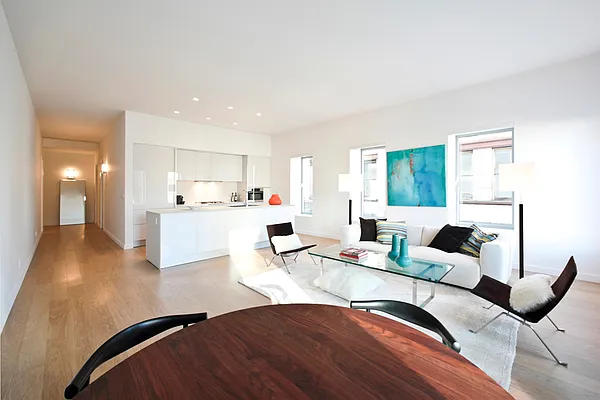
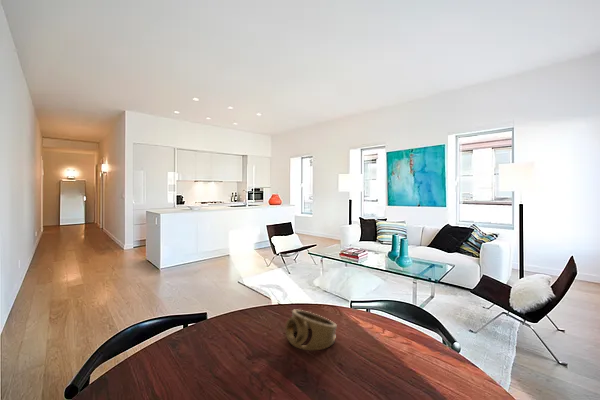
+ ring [284,309,338,351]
